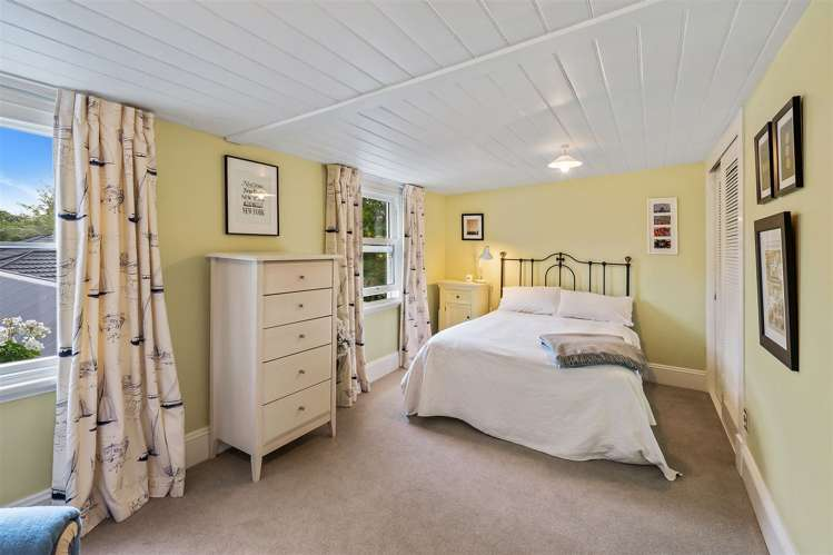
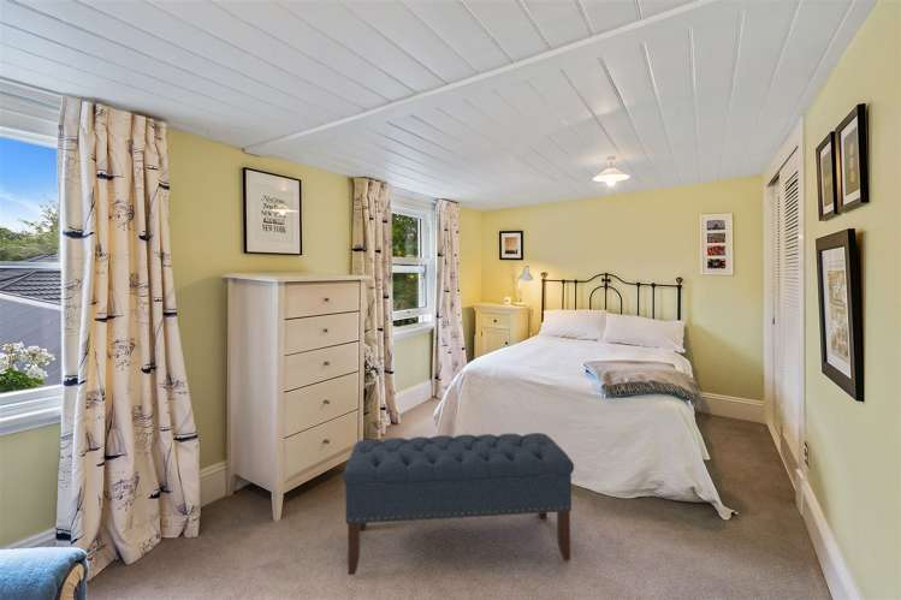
+ bench [342,432,575,576]
